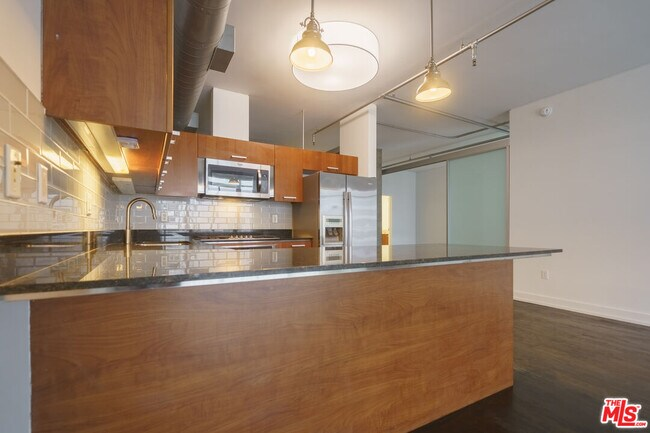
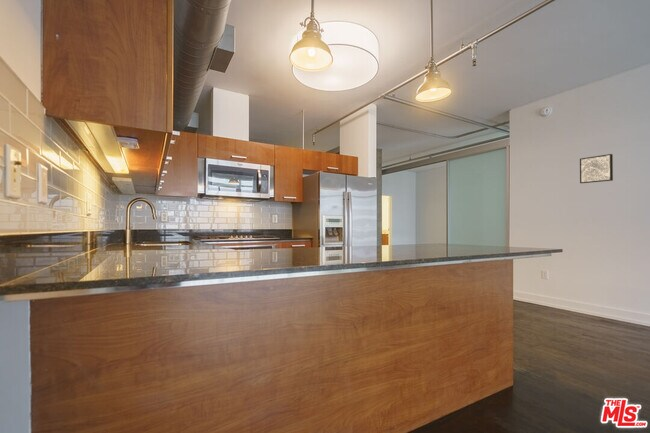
+ wall art [579,153,614,184]
